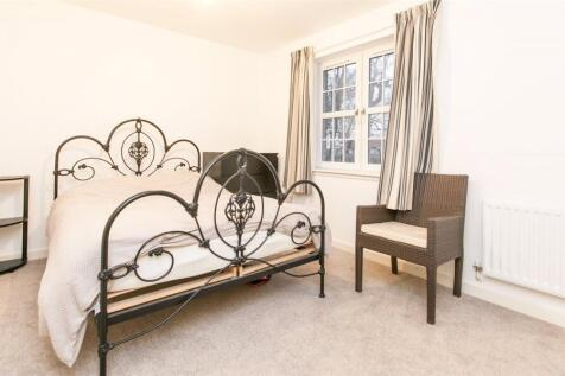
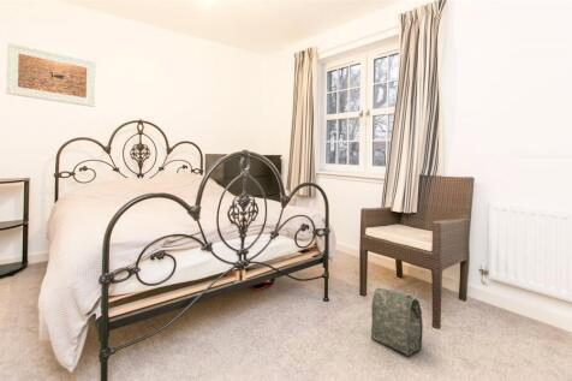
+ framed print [5,41,97,108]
+ bag [370,287,424,357]
